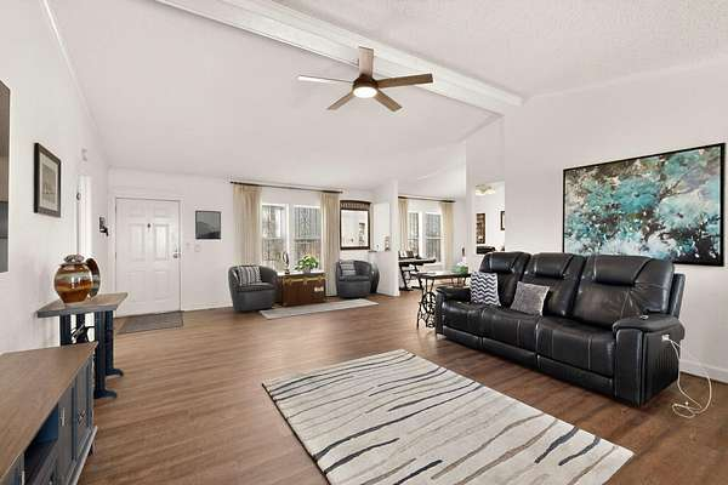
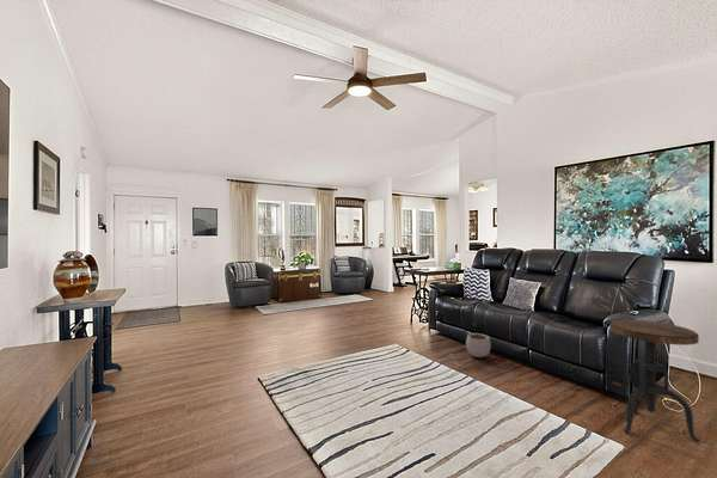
+ plant pot [465,326,492,358]
+ side table [608,318,701,443]
